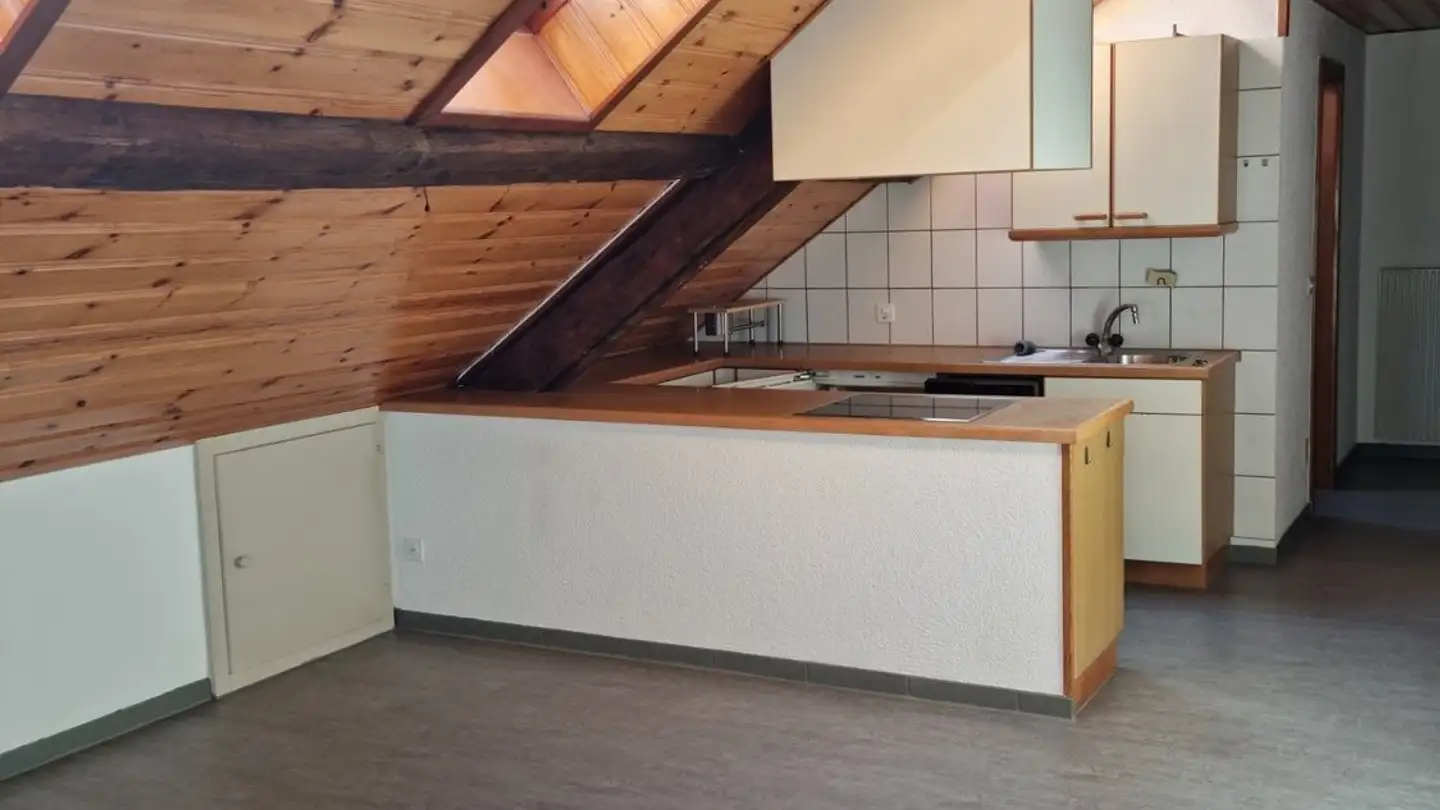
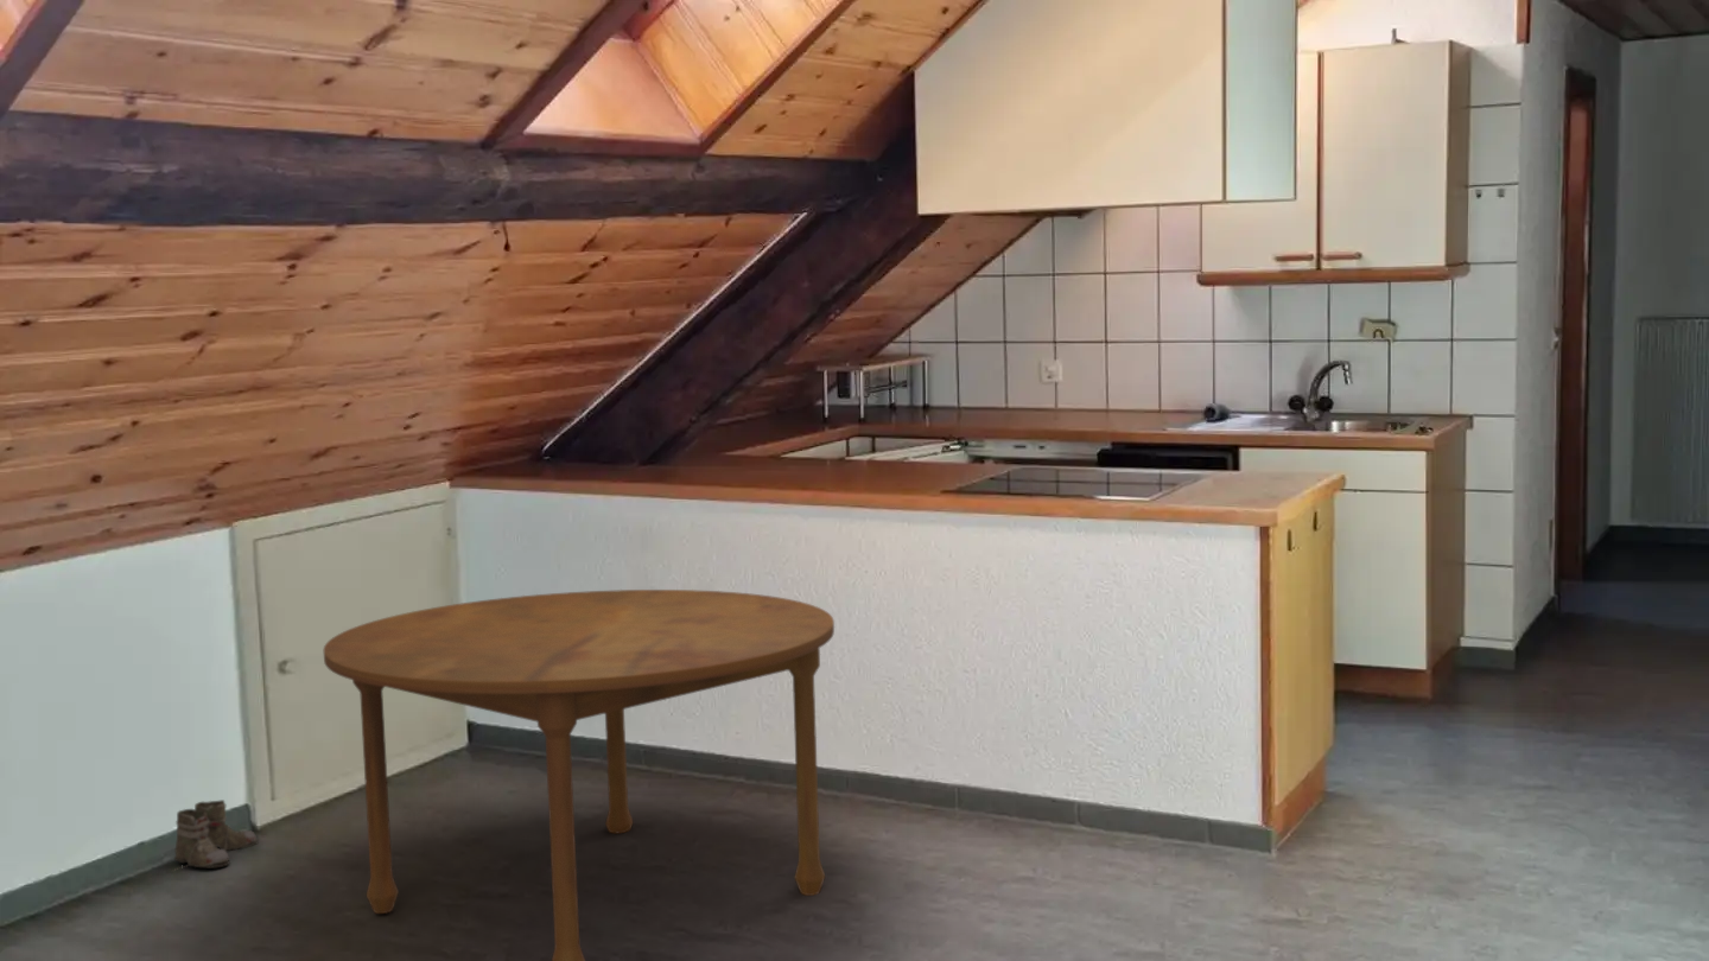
+ dining table [323,588,836,961]
+ boots [172,798,259,872]
